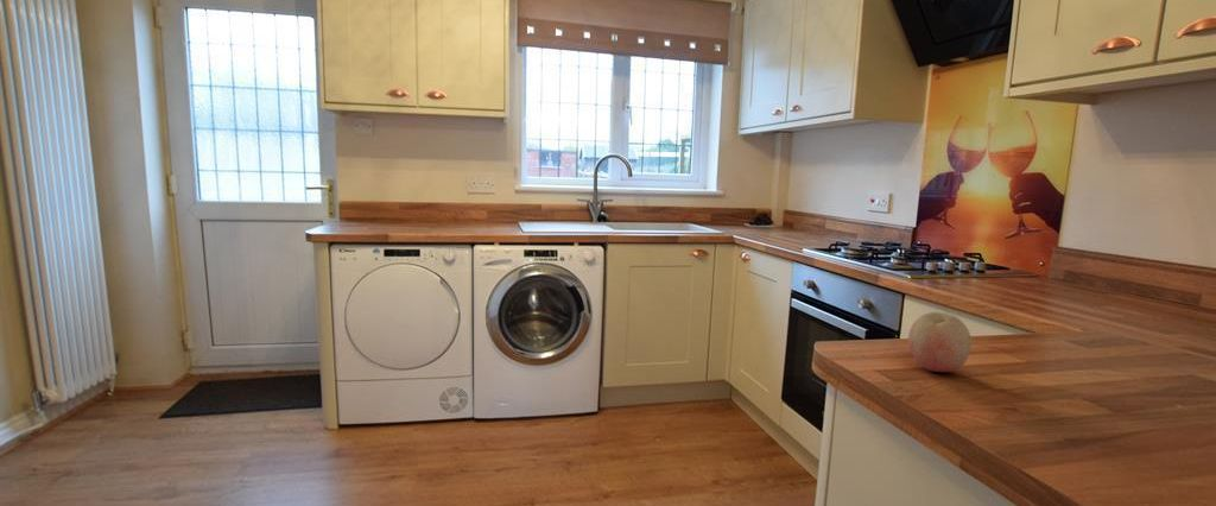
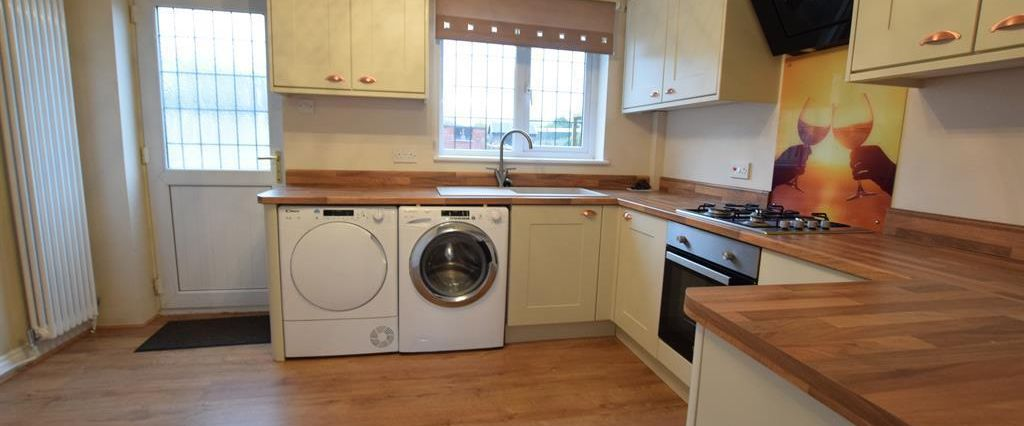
- fruit [907,311,973,373]
